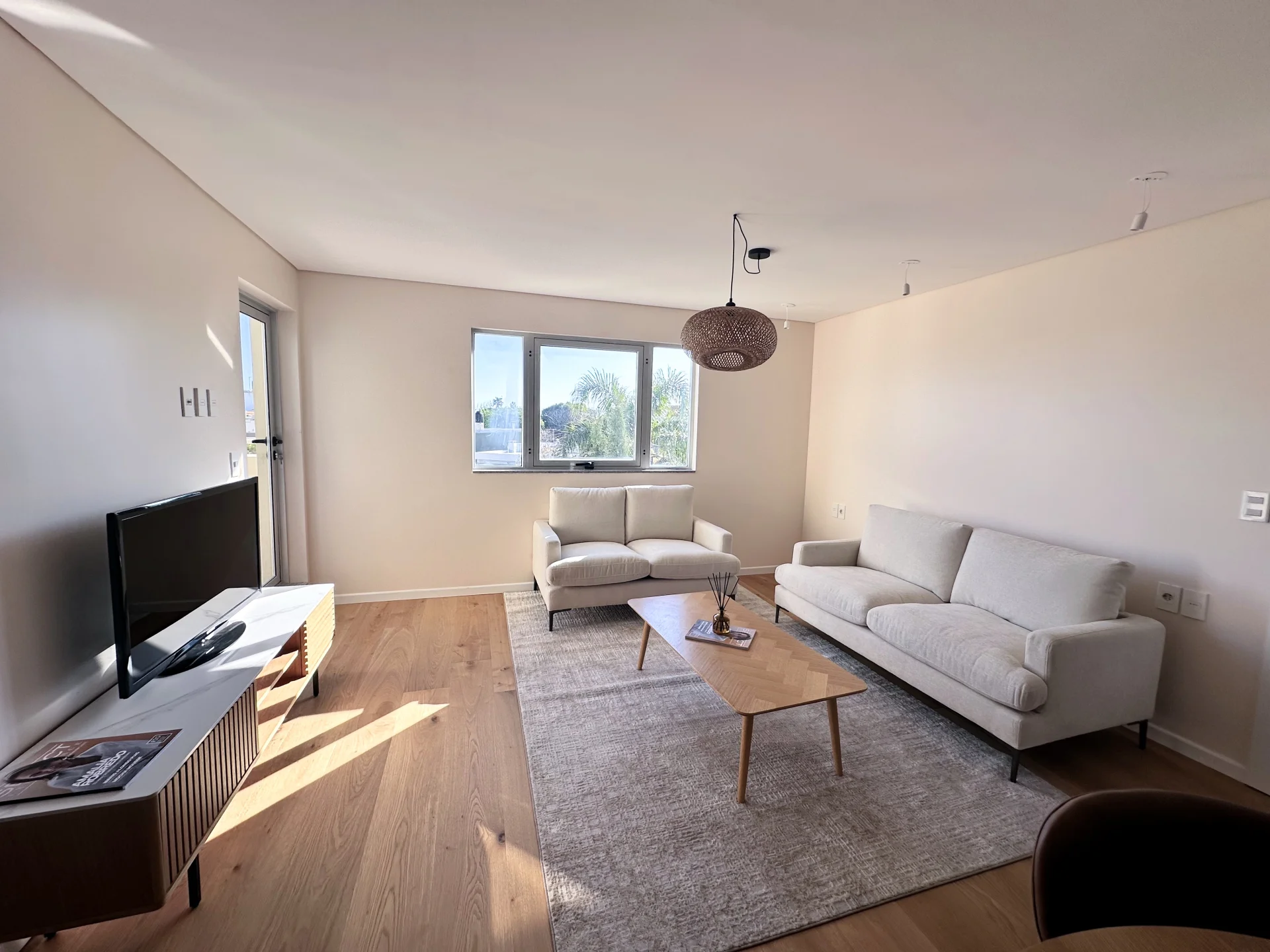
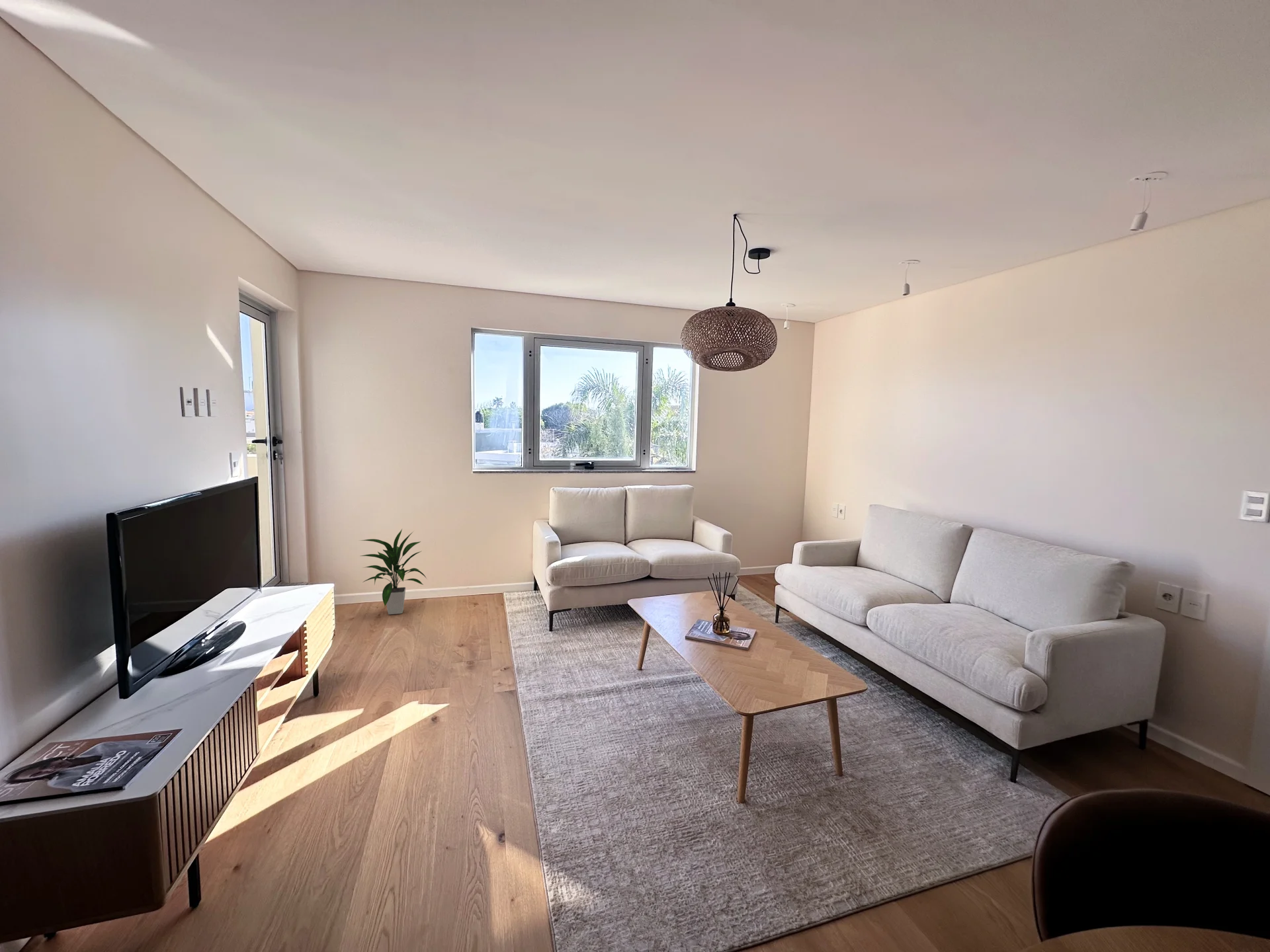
+ indoor plant [358,528,427,615]
